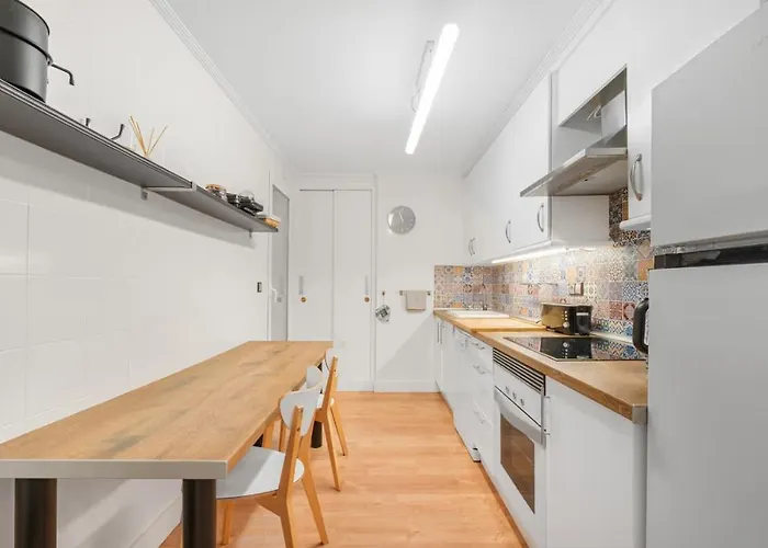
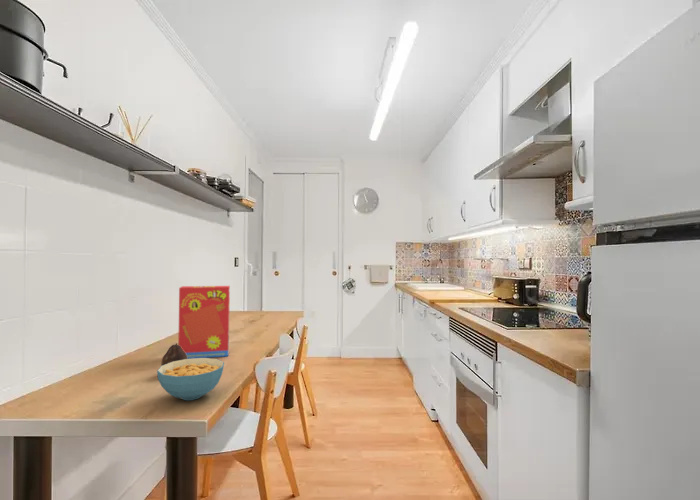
+ fruit [160,342,188,366]
+ cereal box [177,285,231,359]
+ cereal bowl [156,357,225,401]
